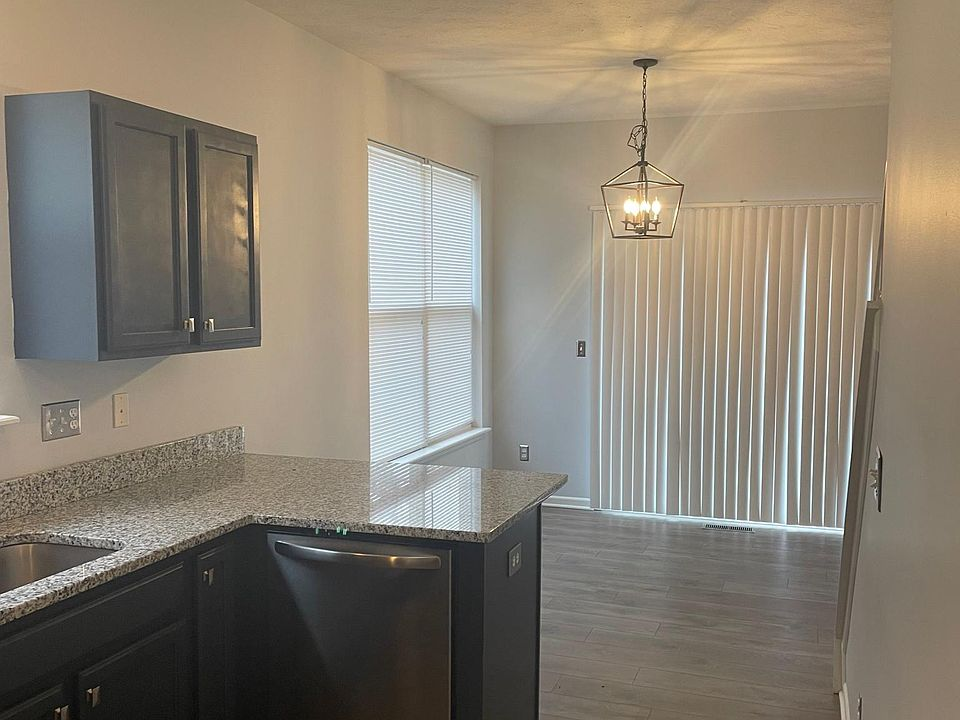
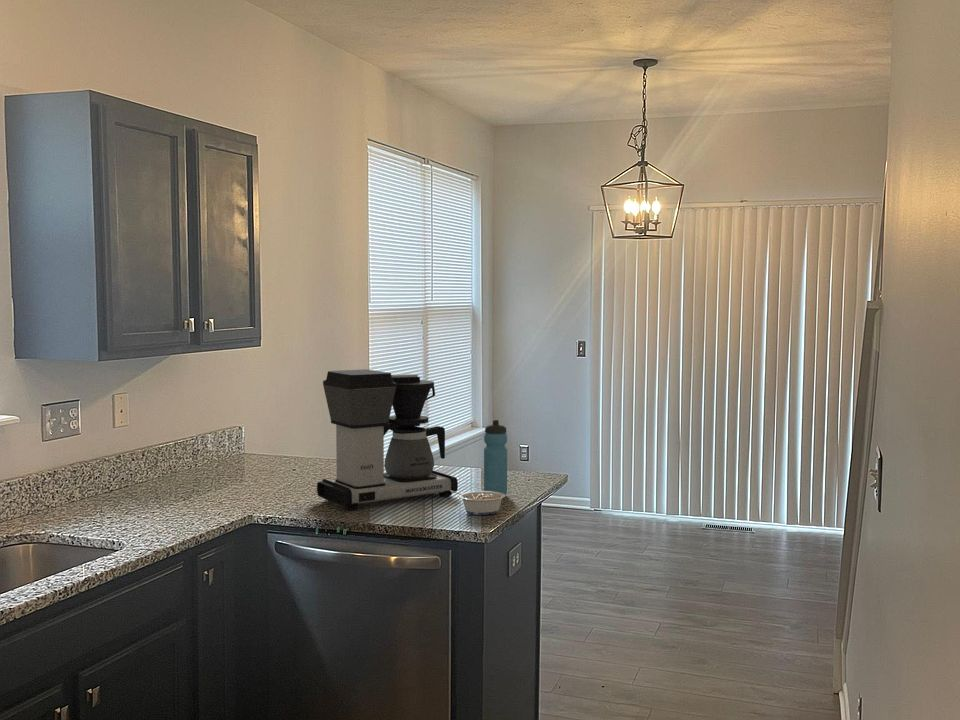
+ water bottle [483,419,508,496]
+ legume [451,490,506,516]
+ coffee maker [316,368,459,511]
